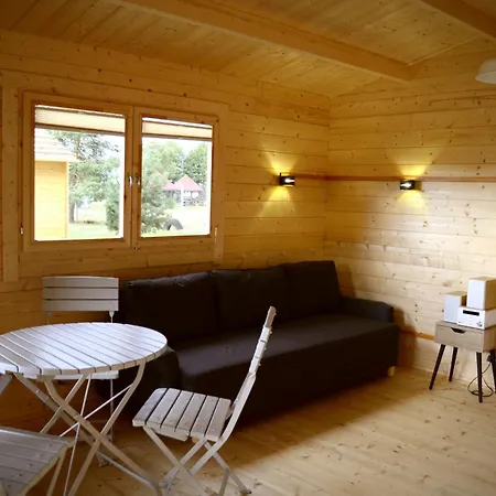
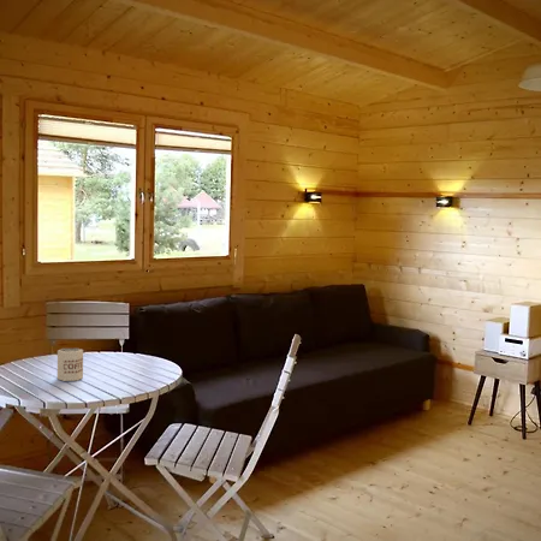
+ mug [57,347,84,382]
